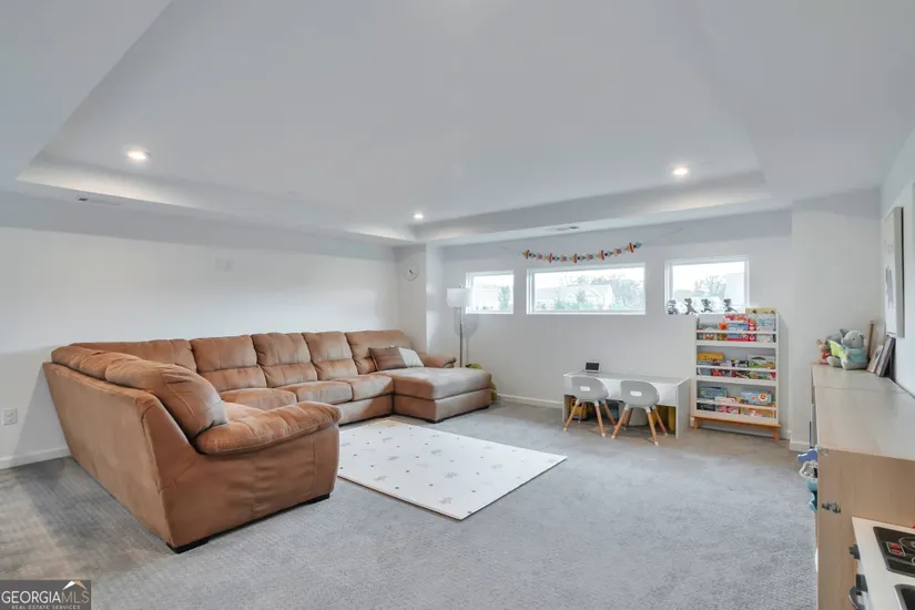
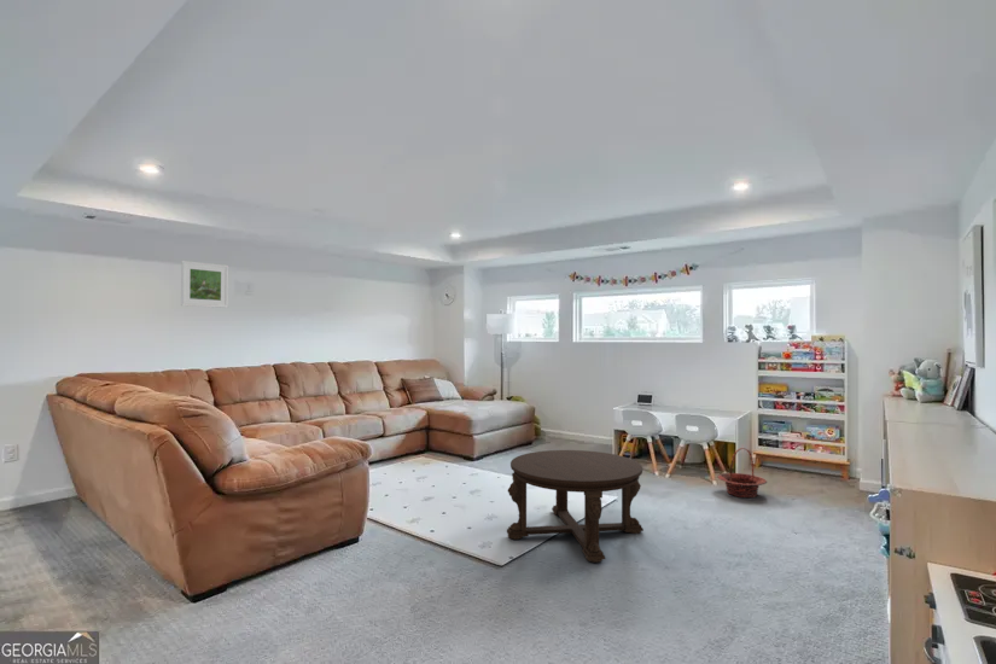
+ coffee table [506,449,645,564]
+ basket [716,447,769,499]
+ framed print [180,260,229,309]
